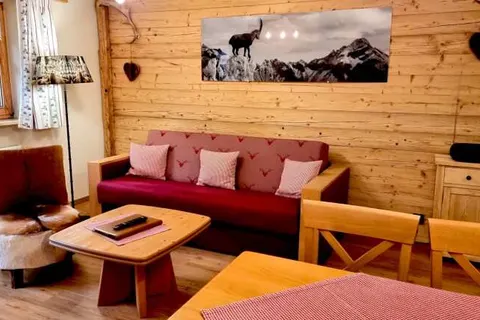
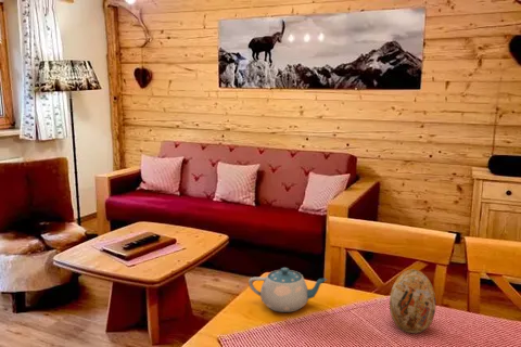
+ decorative egg [389,269,436,334]
+ chinaware [247,267,329,313]
